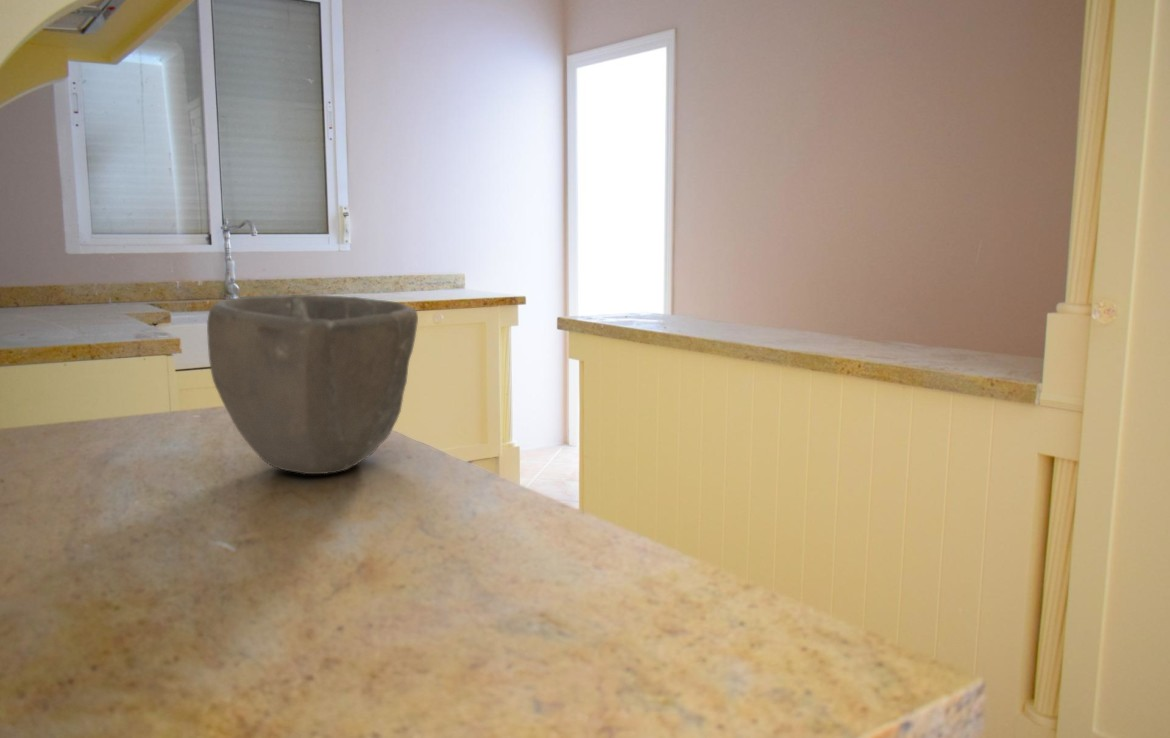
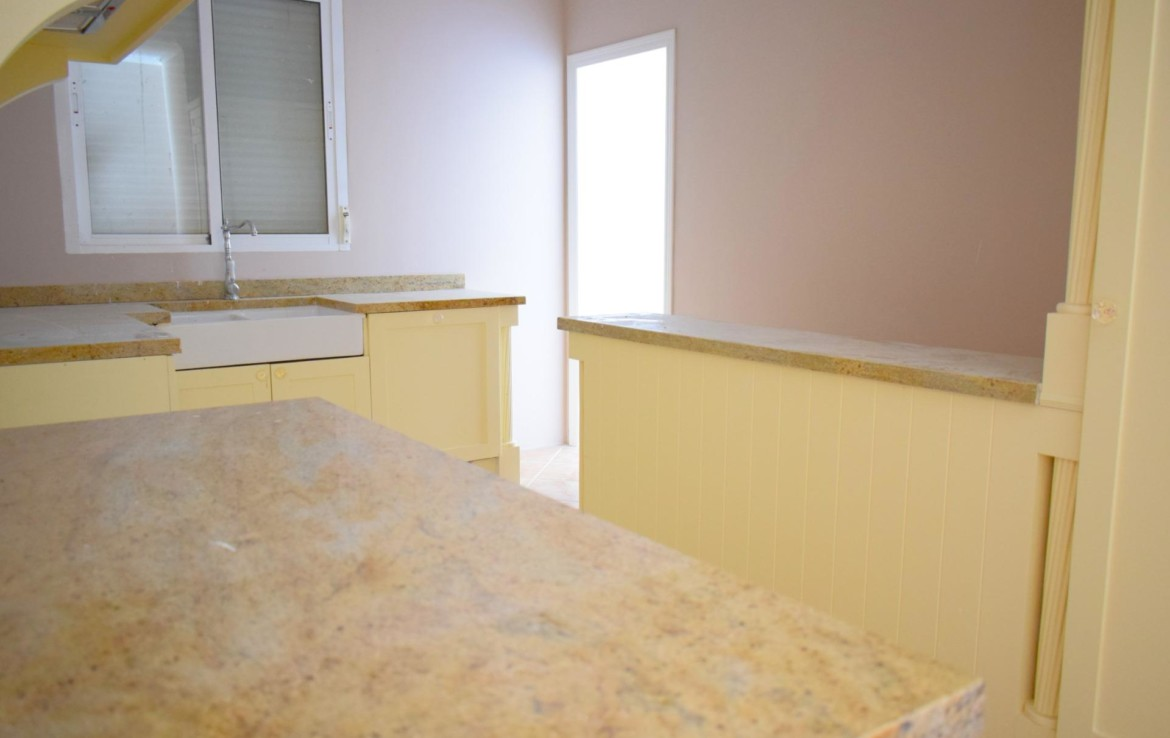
- bowl [206,294,419,475]
